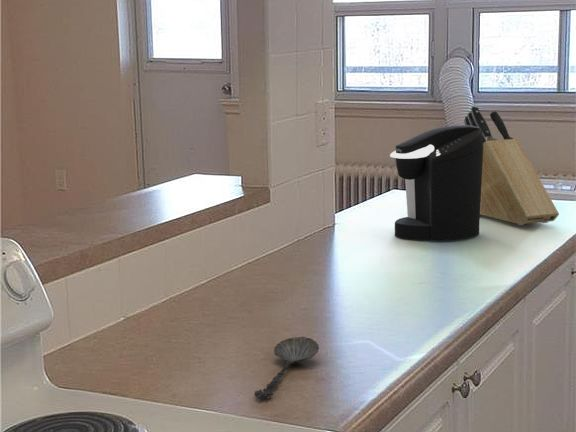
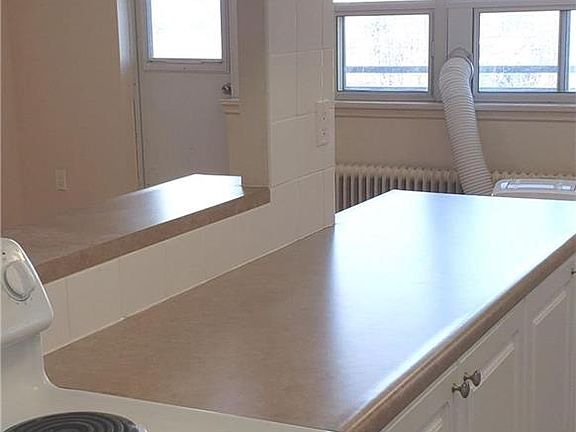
- spoon [253,336,320,400]
- coffee maker [389,124,483,242]
- knife block [463,105,560,226]
